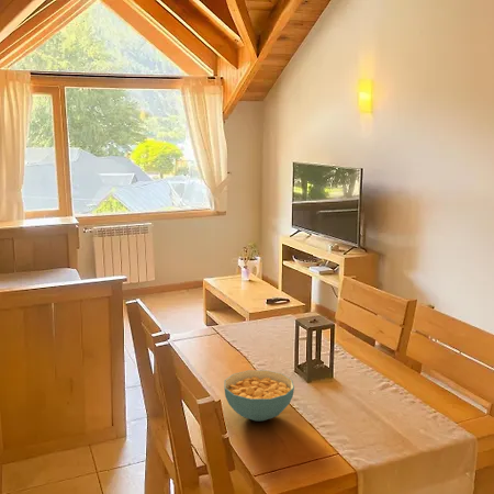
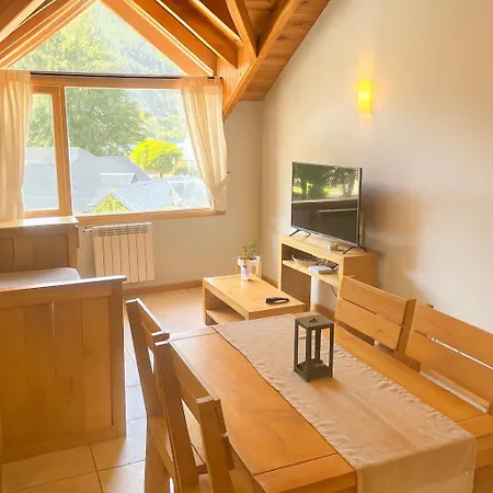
- cereal bowl [223,369,295,423]
